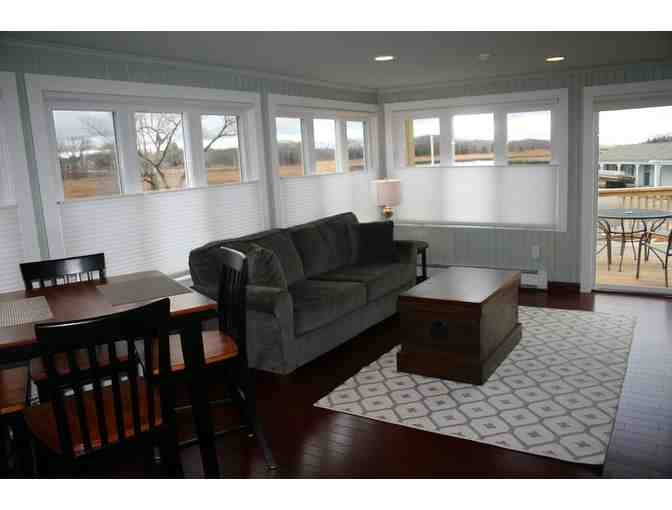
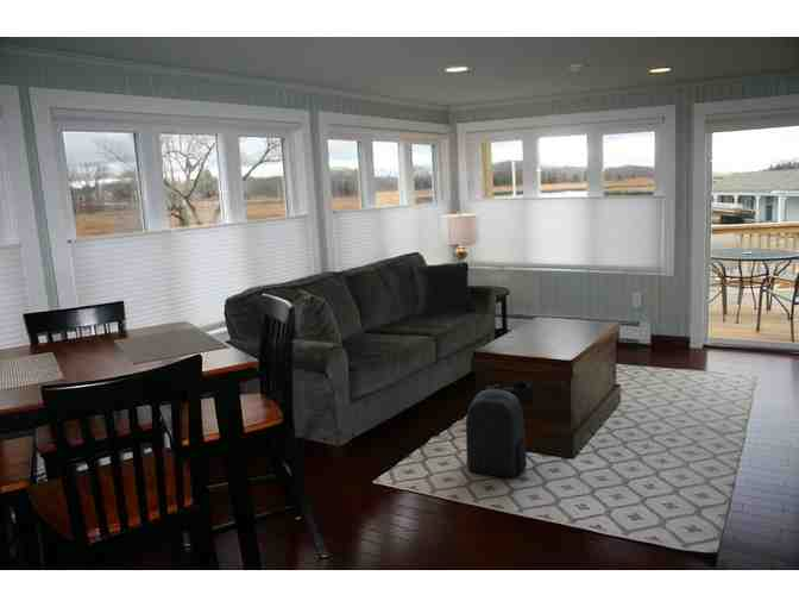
+ backpack [465,383,528,478]
